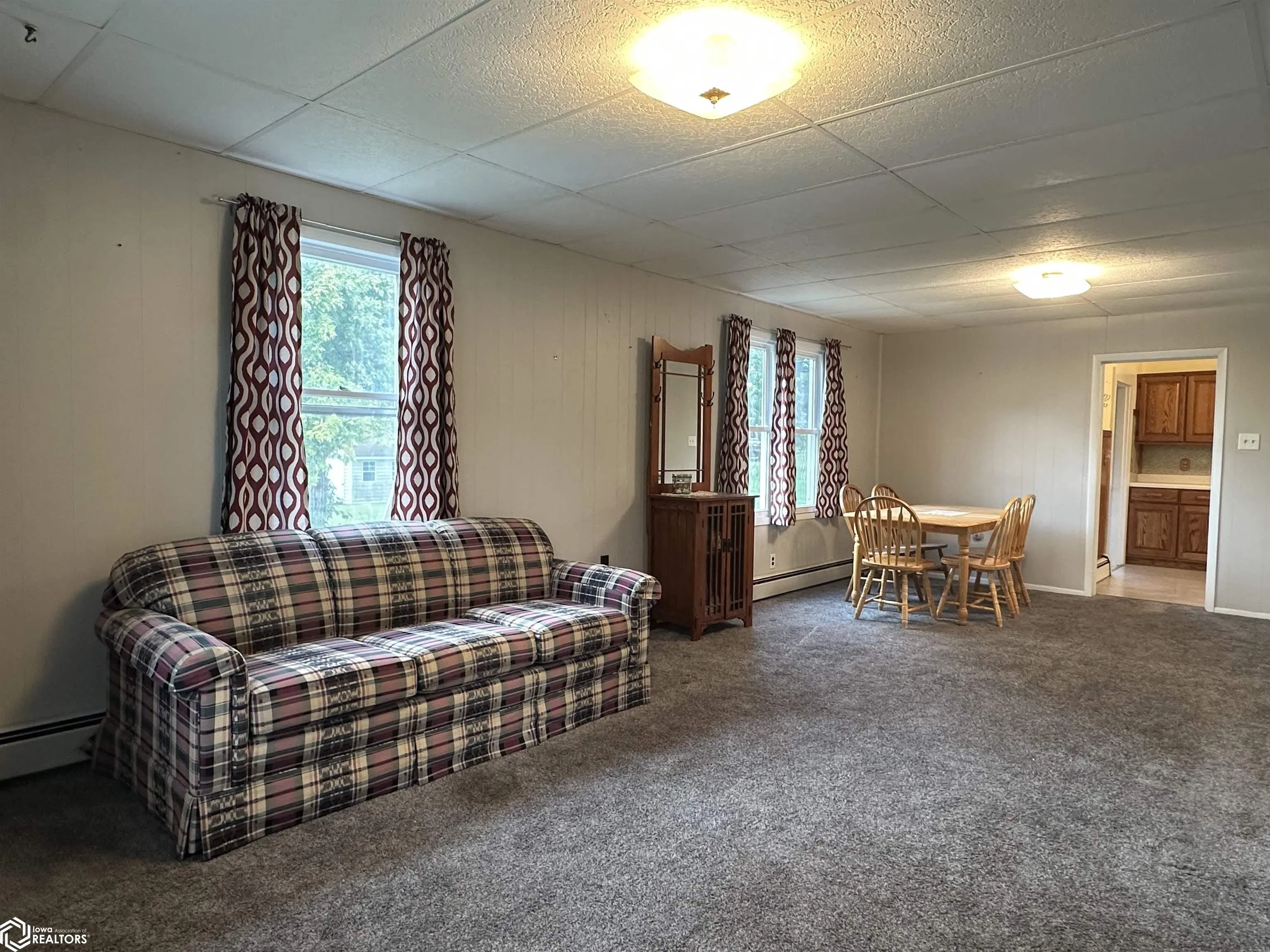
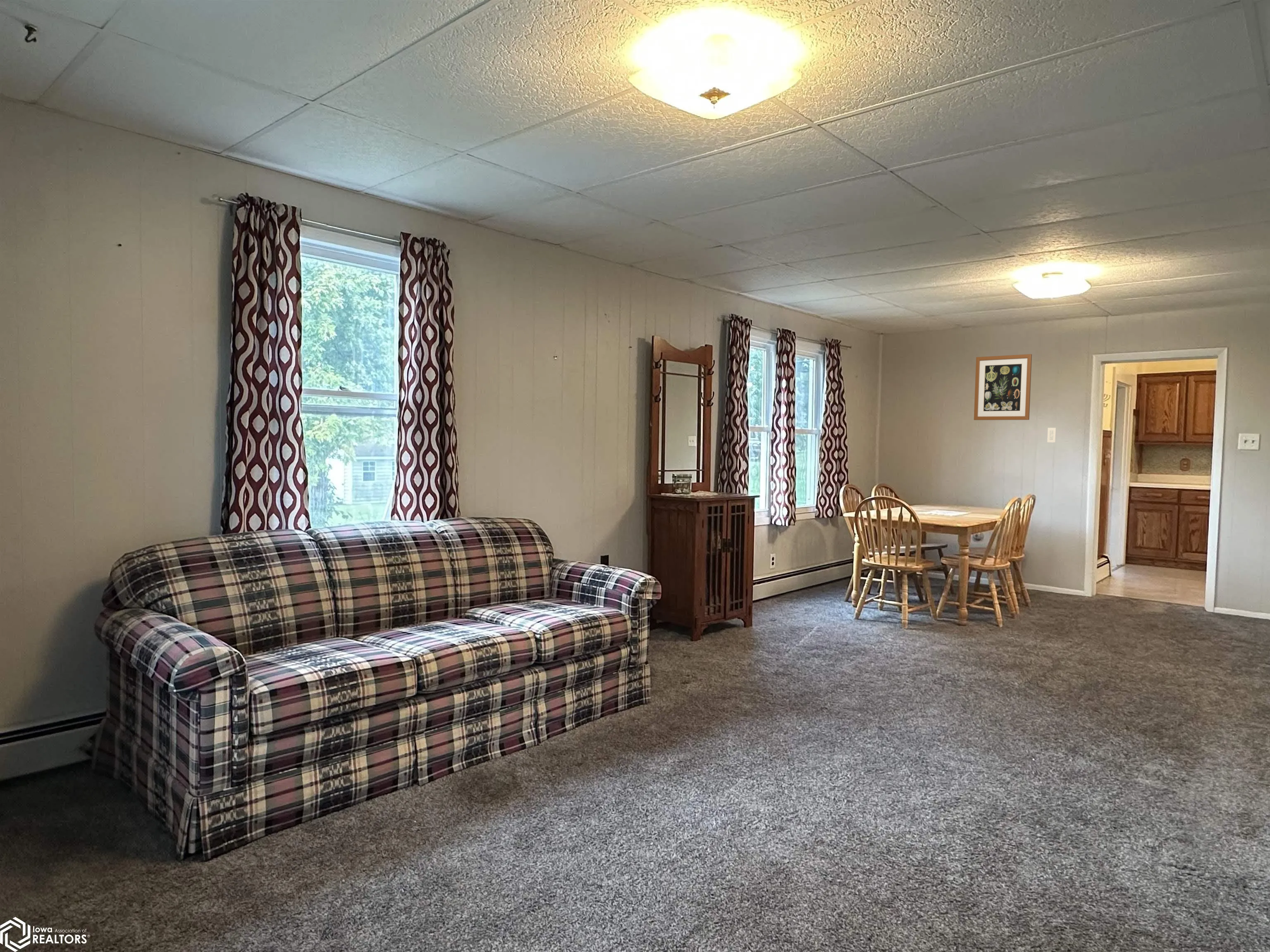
+ wall art [974,354,1032,421]
+ light switch [1047,427,1056,443]
